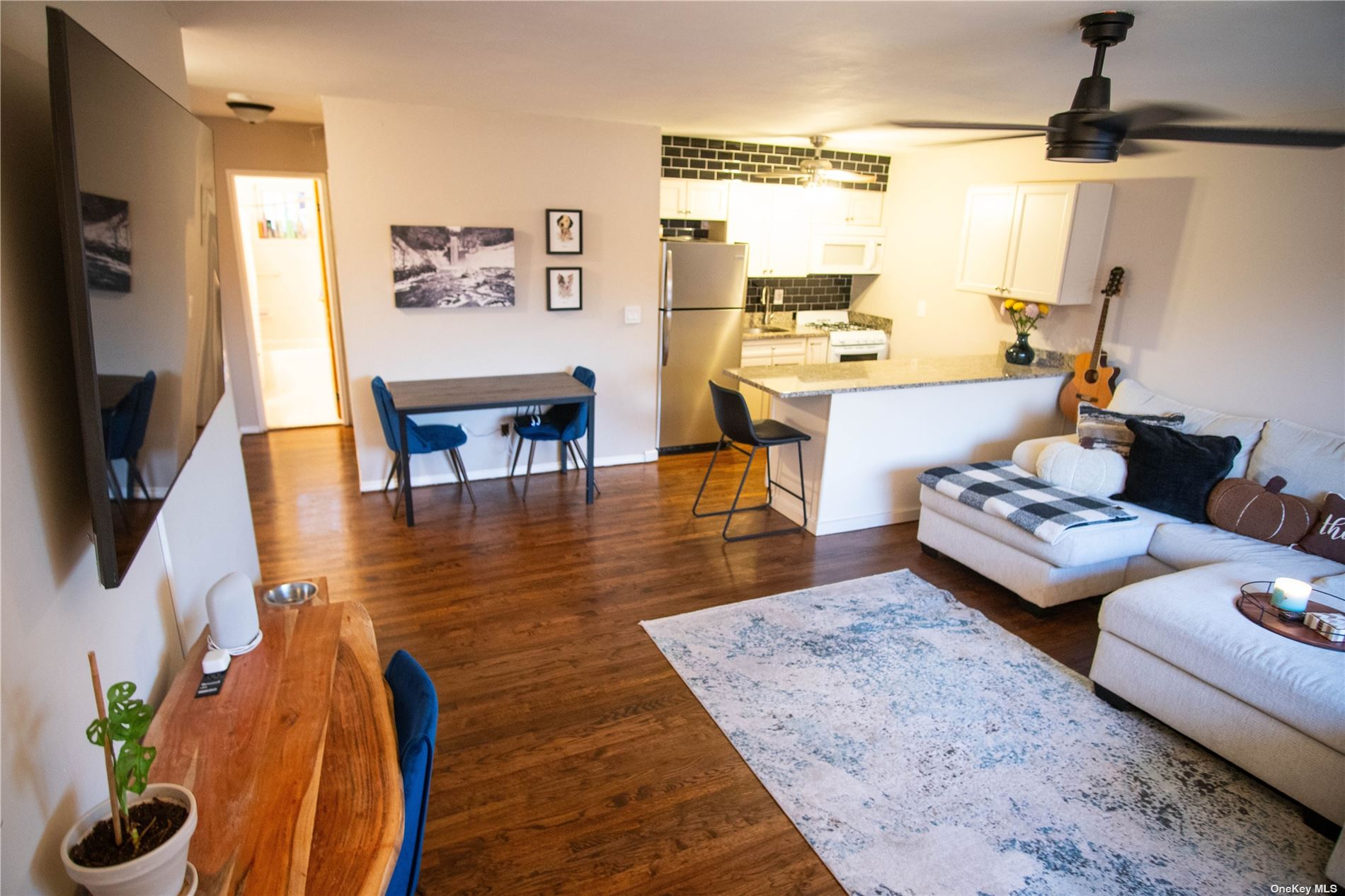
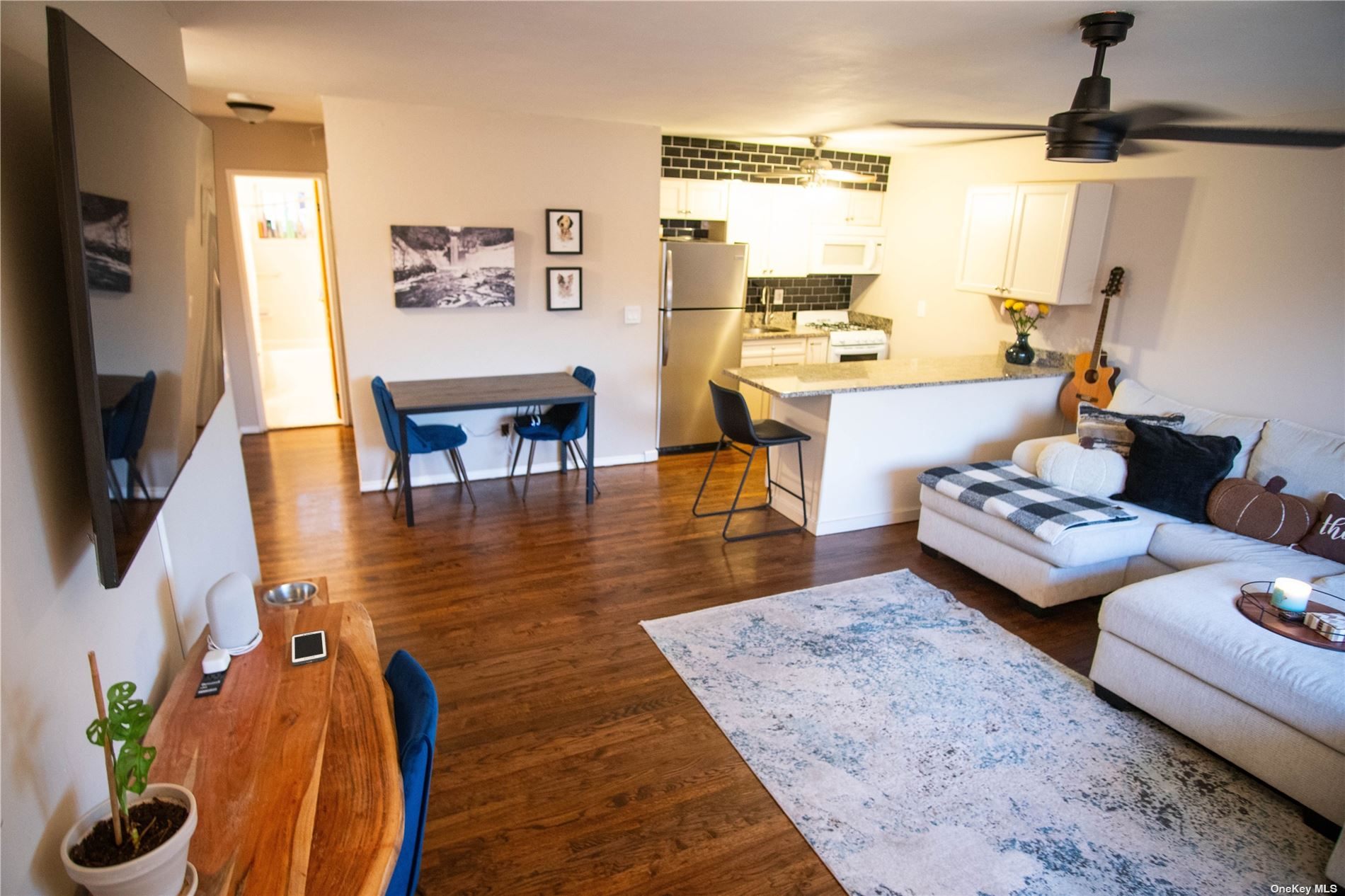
+ cell phone [290,629,328,667]
